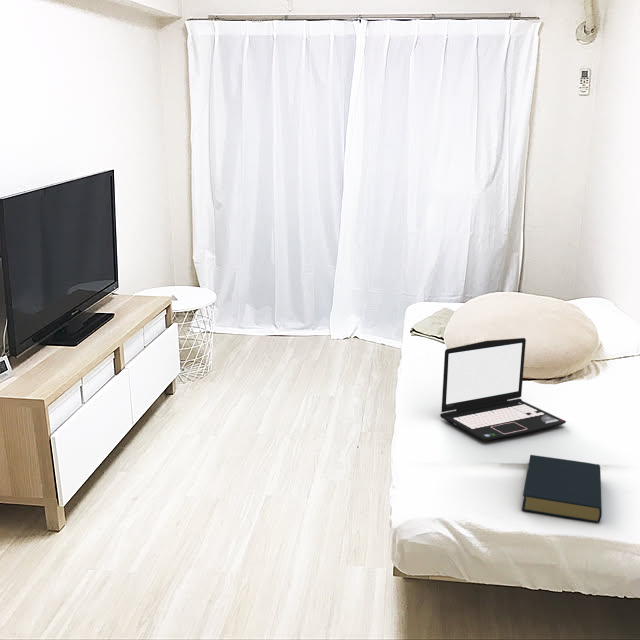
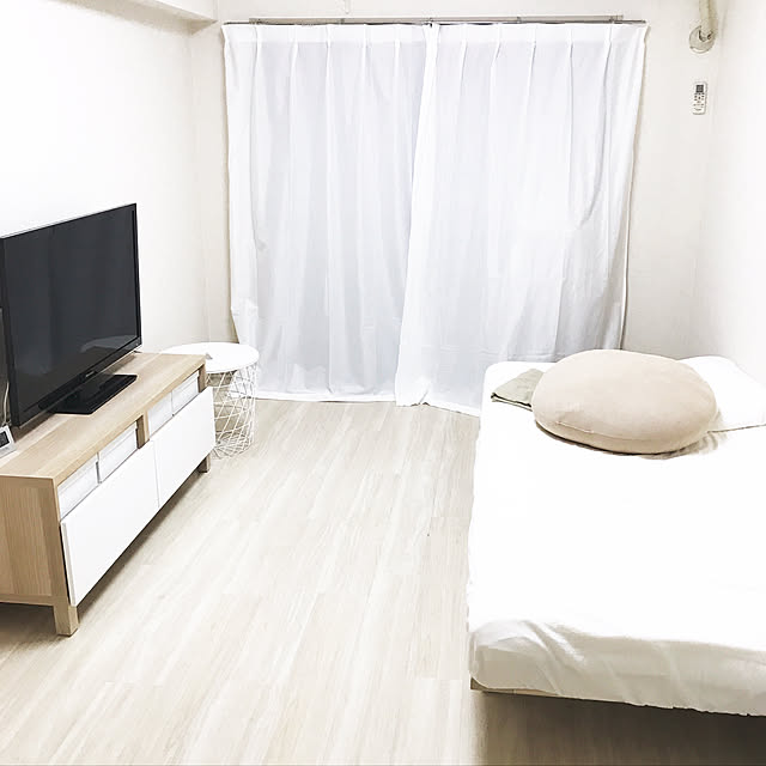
- hardback book [521,454,603,524]
- laptop [439,337,567,442]
